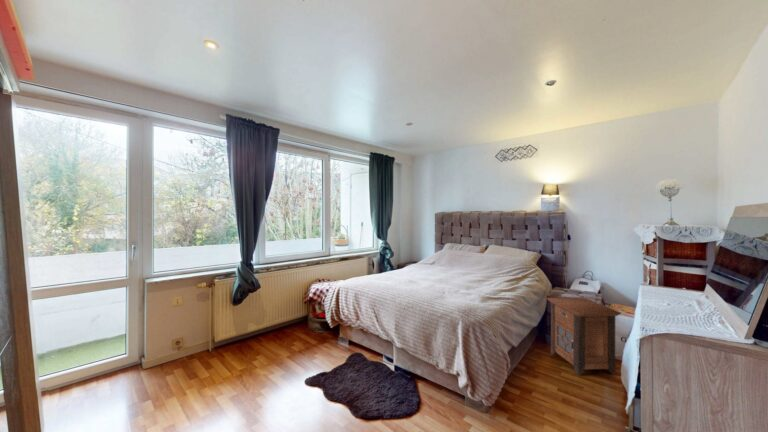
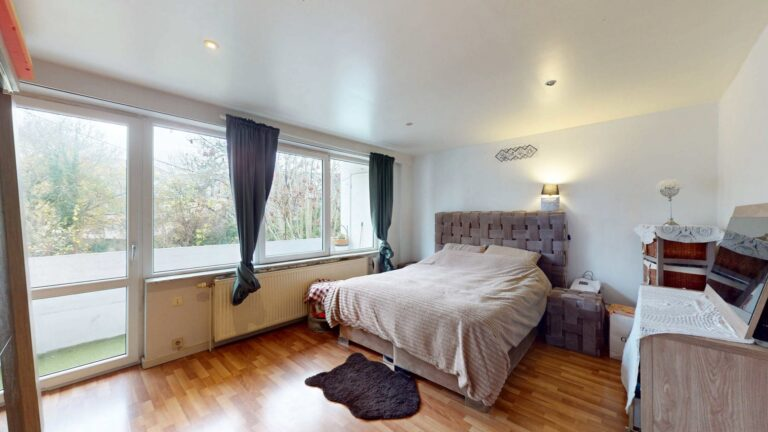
- nightstand [546,296,622,377]
